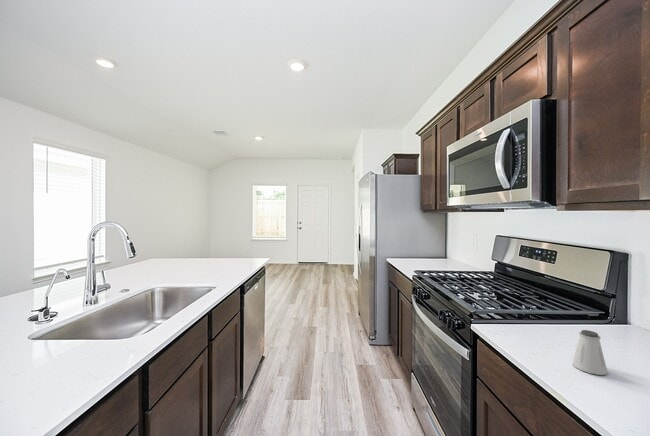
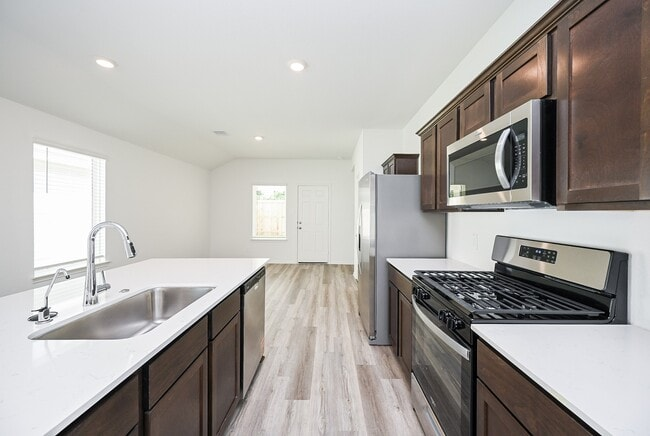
- saltshaker [571,329,609,376]
